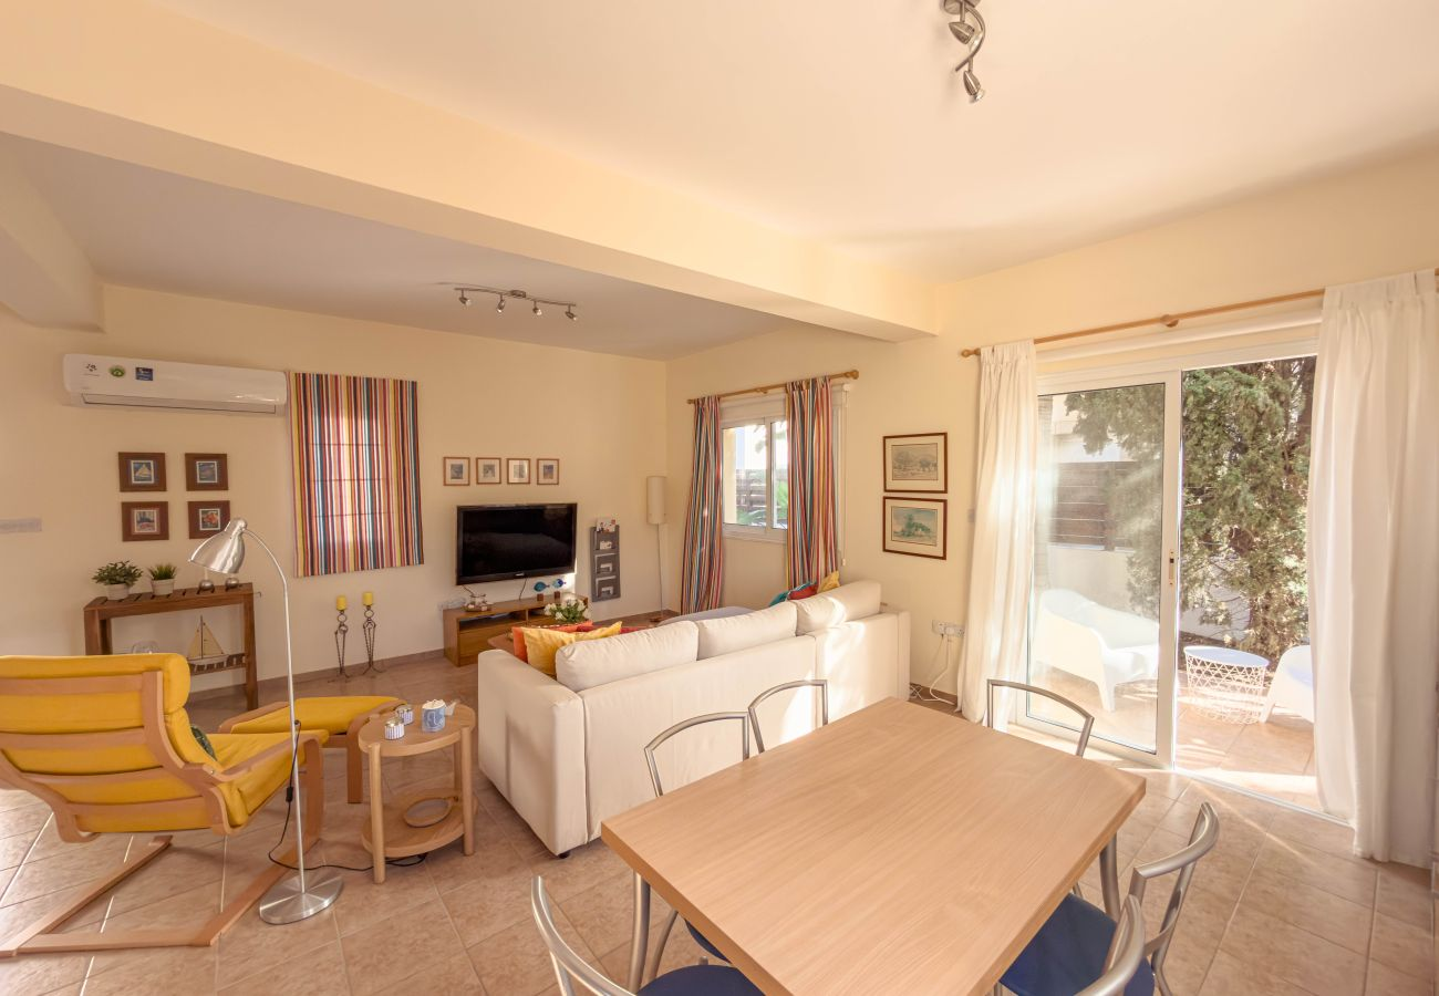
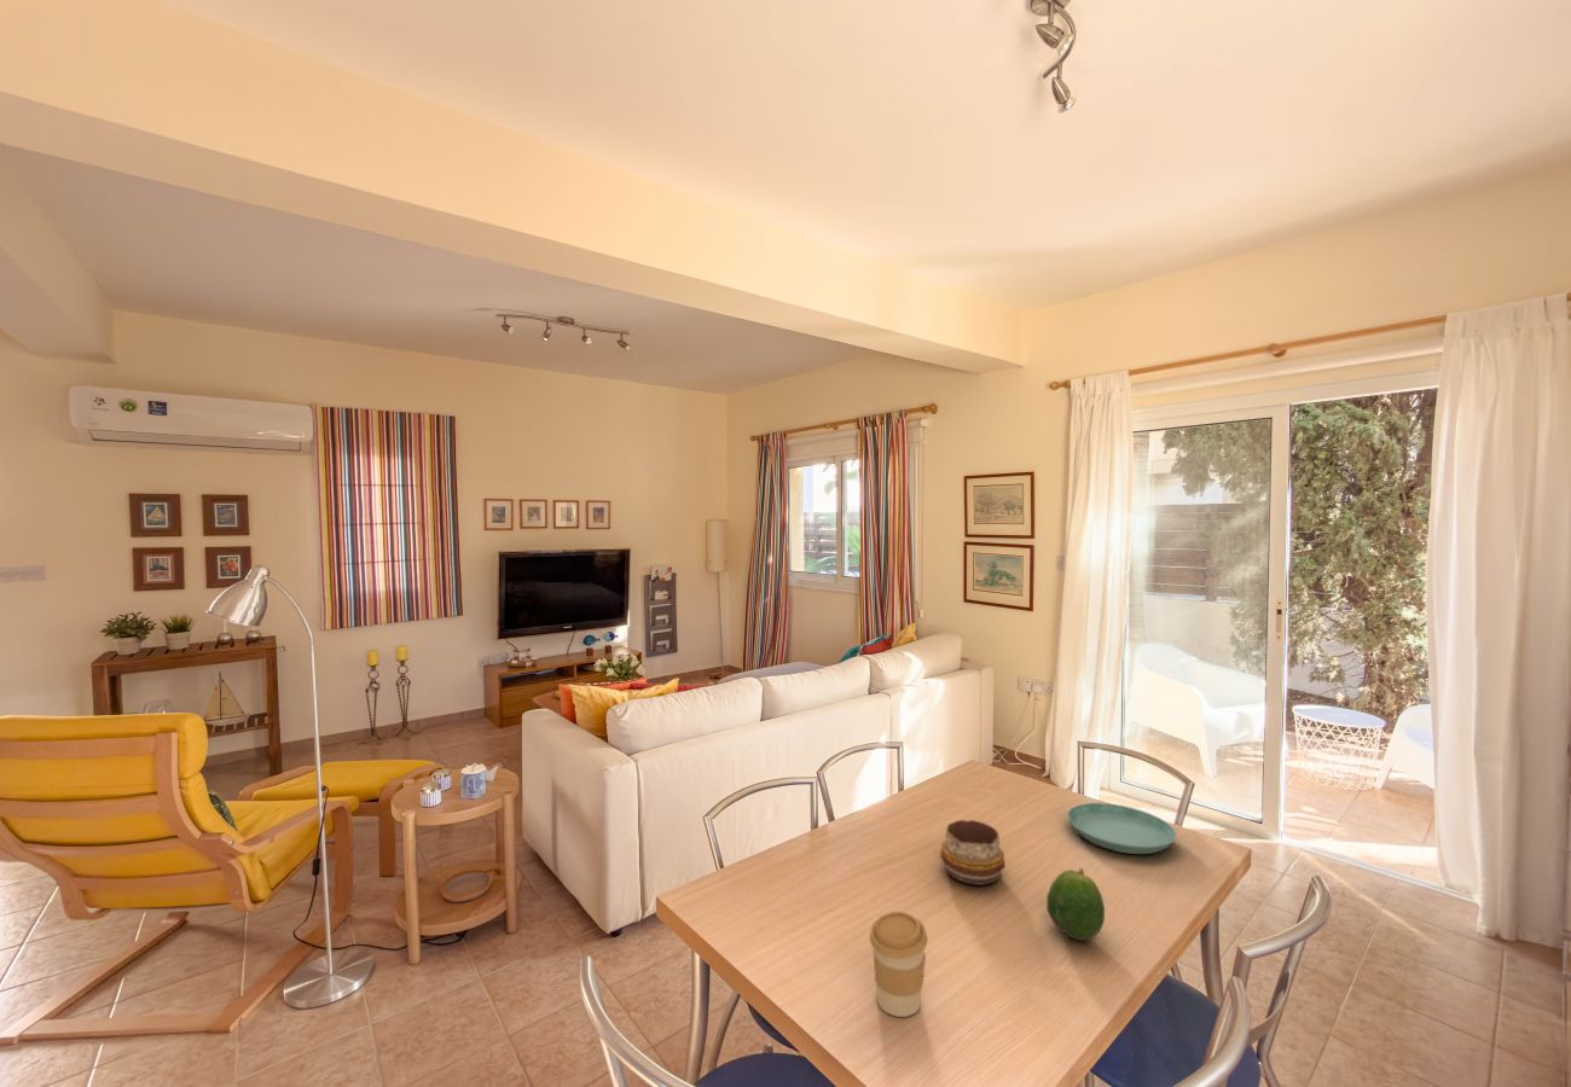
+ coffee cup [869,911,929,1018]
+ decorative bowl [939,819,1007,887]
+ fruit [1045,867,1106,941]
+ saucer [1066,802,1177,855]
